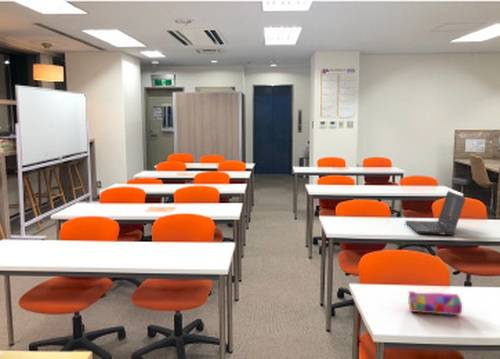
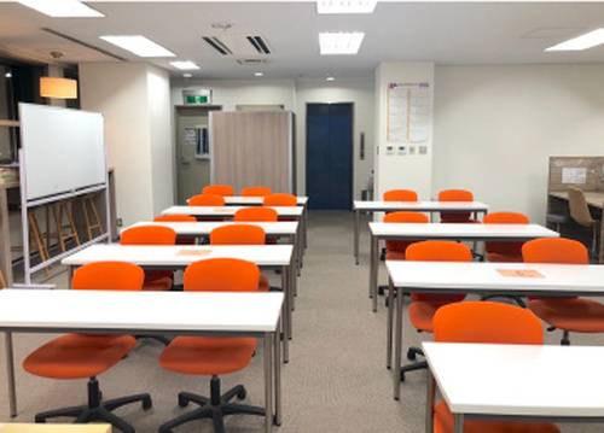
- pencil case [407,290,463,316]
- laptop computer [404,190,466,236]
